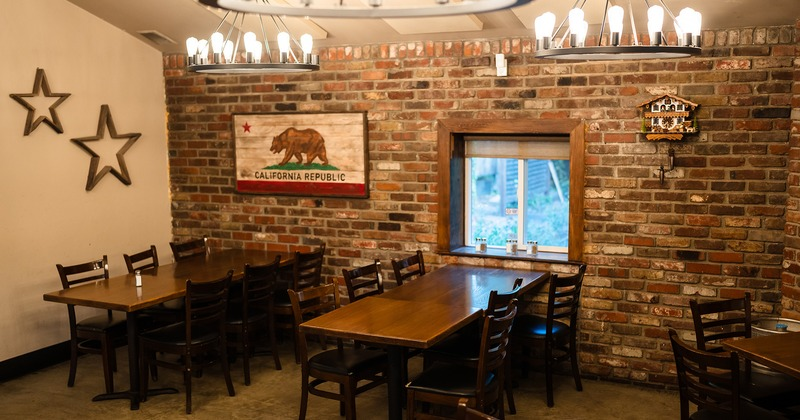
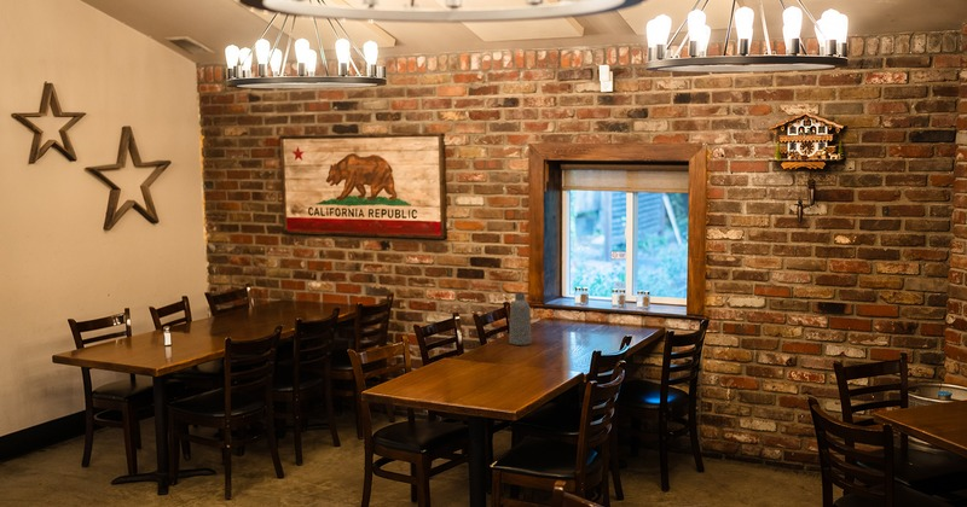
+ vase [509,292,532,346]
